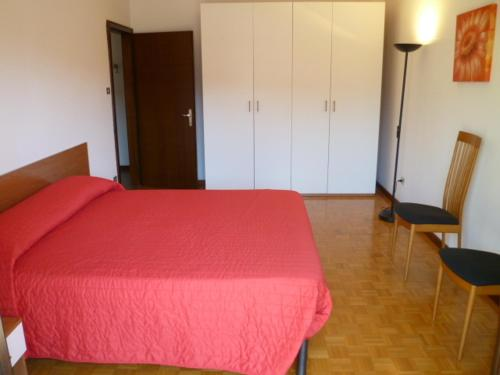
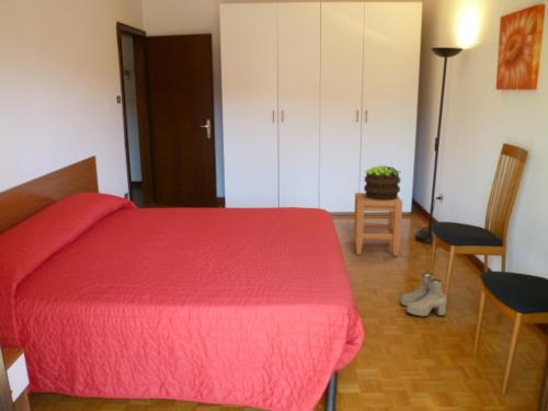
+ potted plant [363,164,401,201]
+ boots [399,272,447,318]
+ stool [353,192,403,256]
